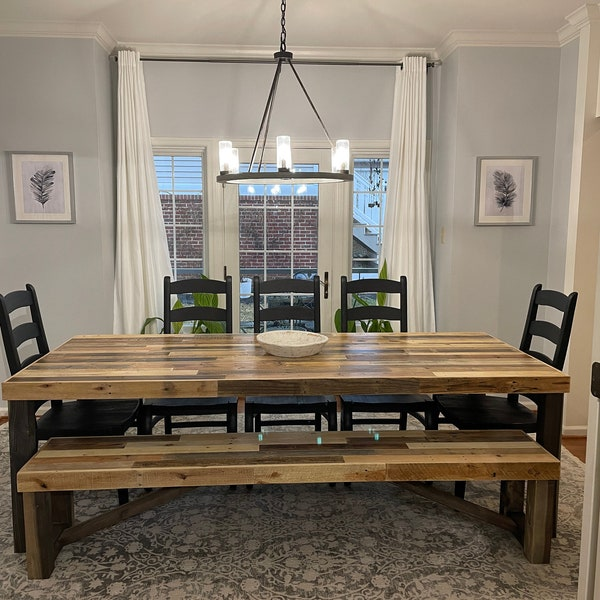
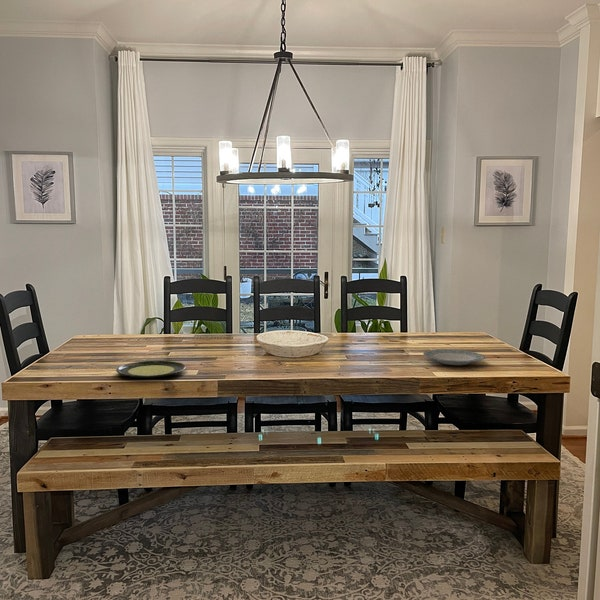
+ plate [422,348,486,366]
+ plate [115,360,186,379]
